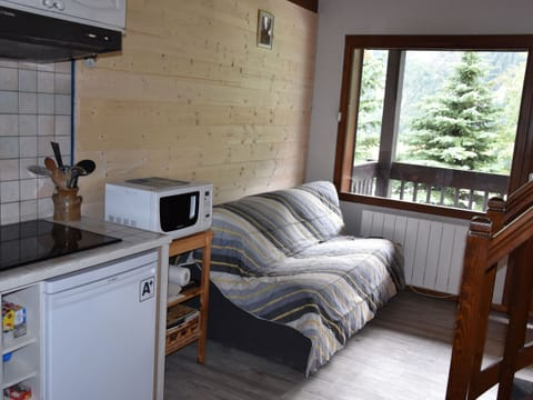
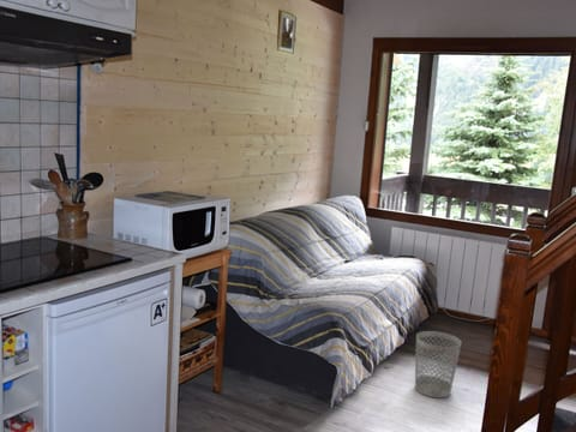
+ wastebasket [414,330,462,400]
